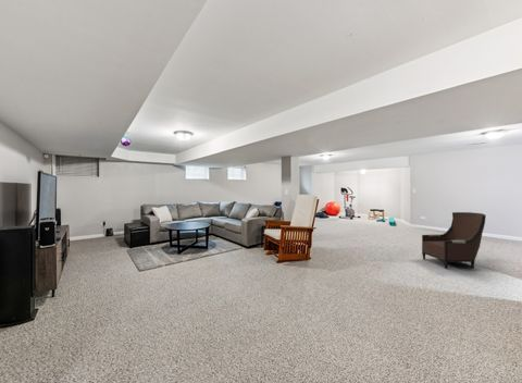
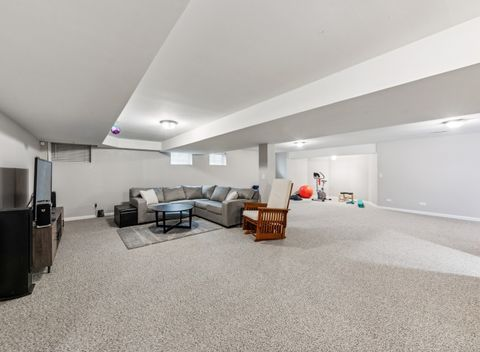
- armchair [421,211,487,270]
